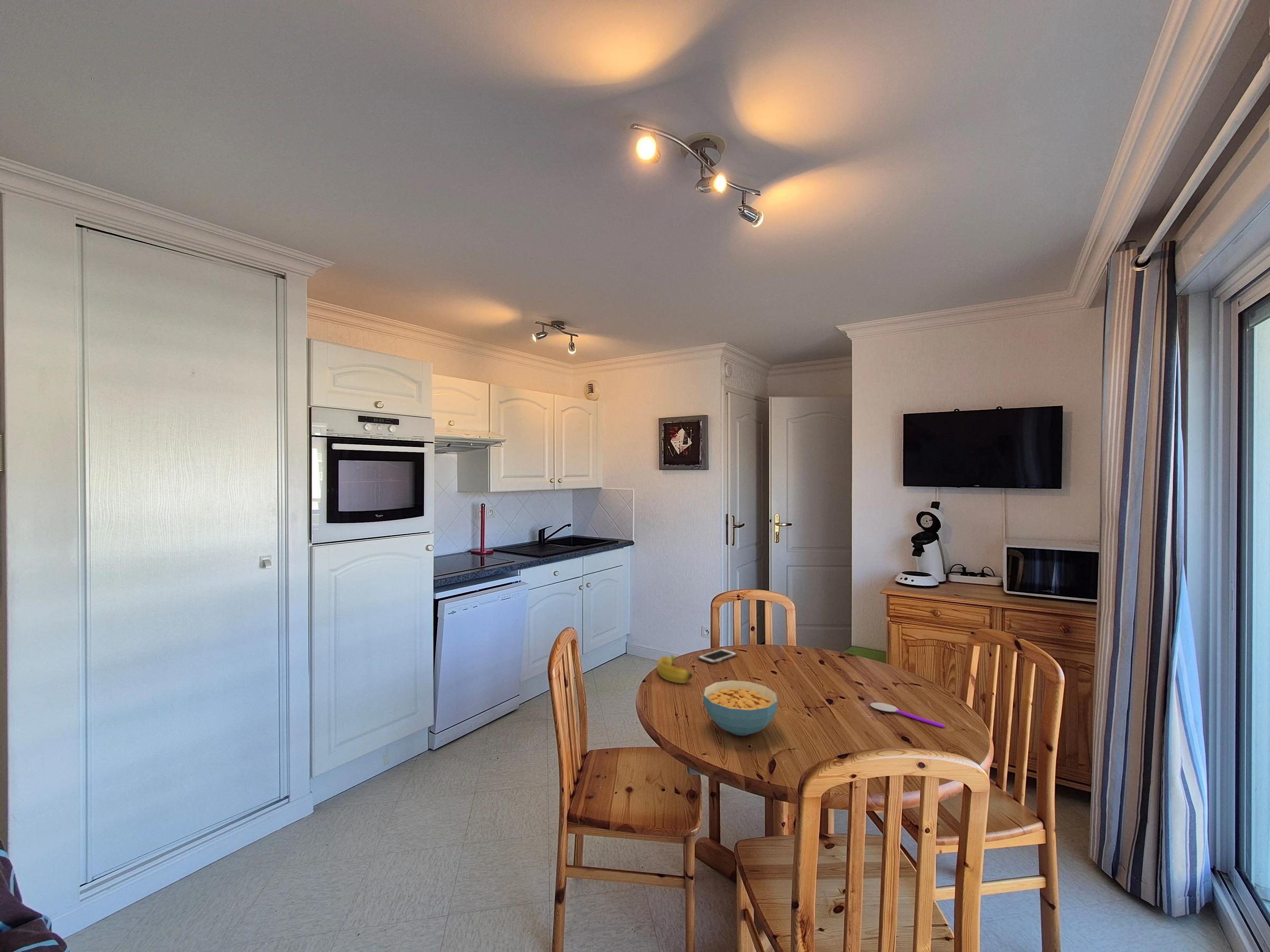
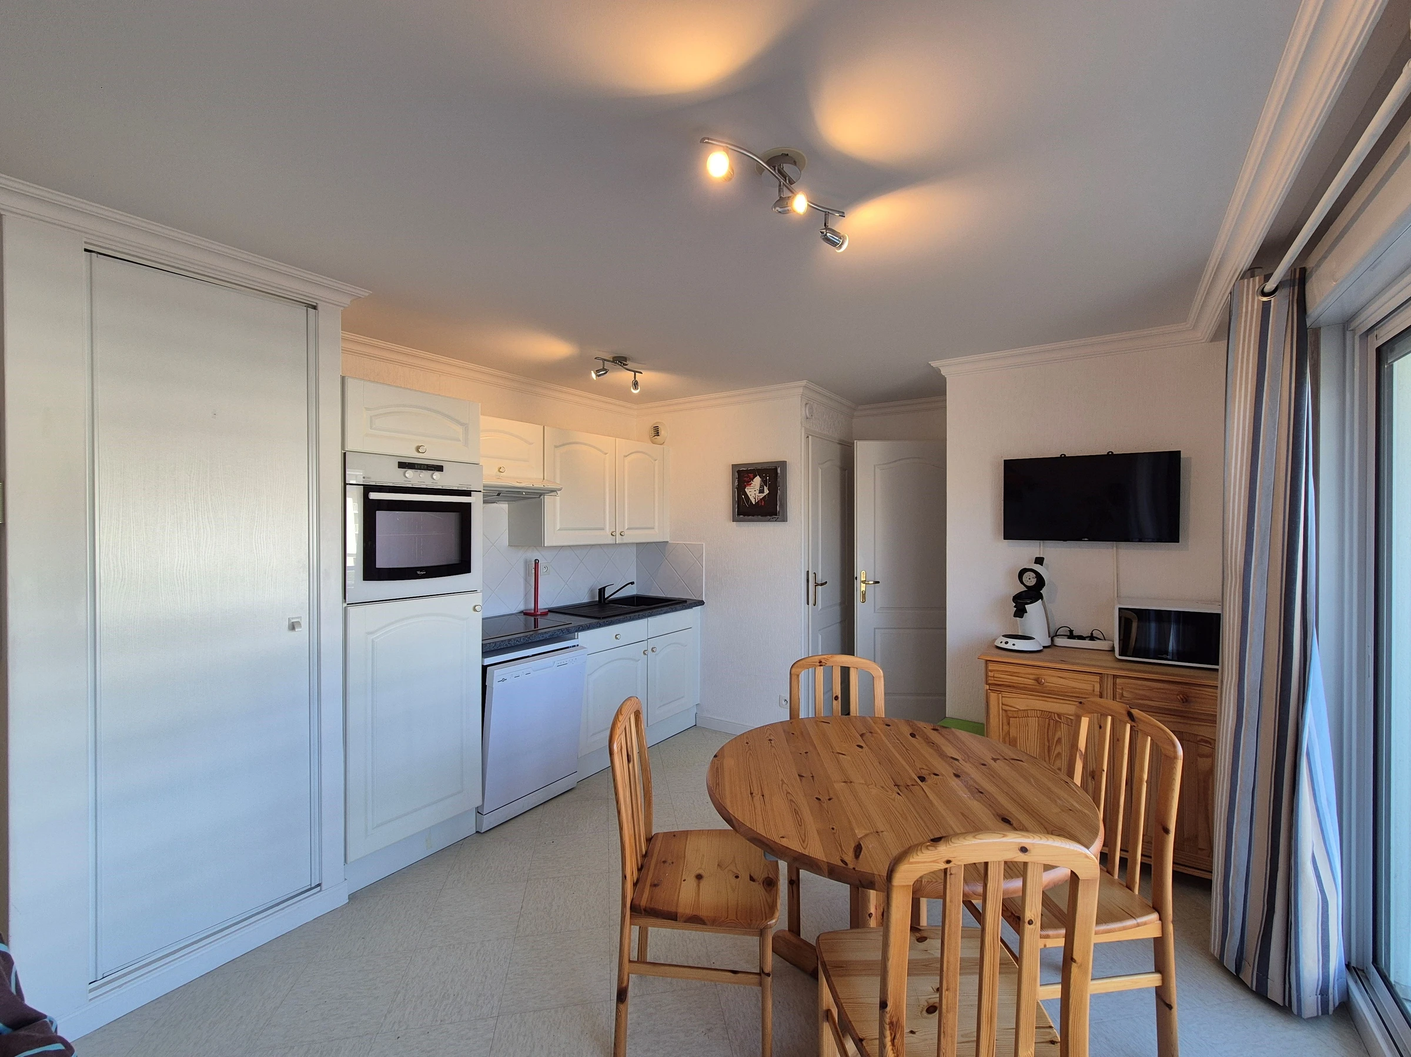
- cell phone [697,648,738,664]
- banana [656,654,693,684]
- cereal bowl [703,680,778,736]
- spoon [869,702,945,728]
